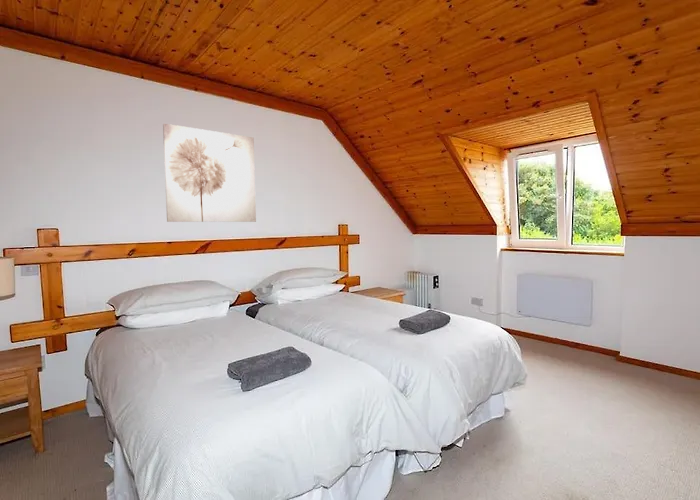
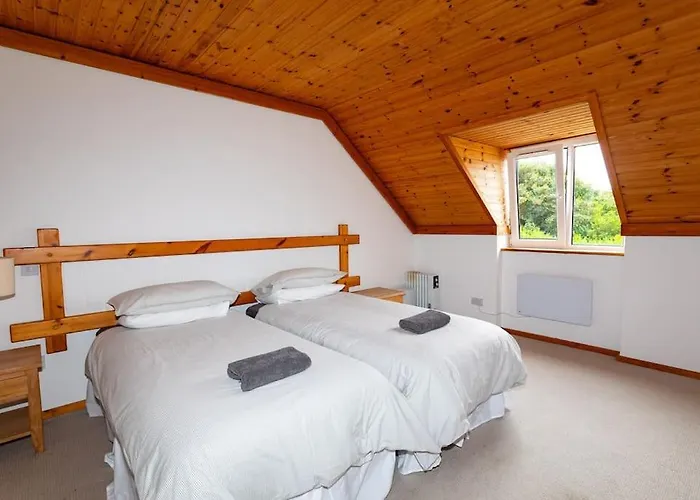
- wall art [162,123,257,223]
